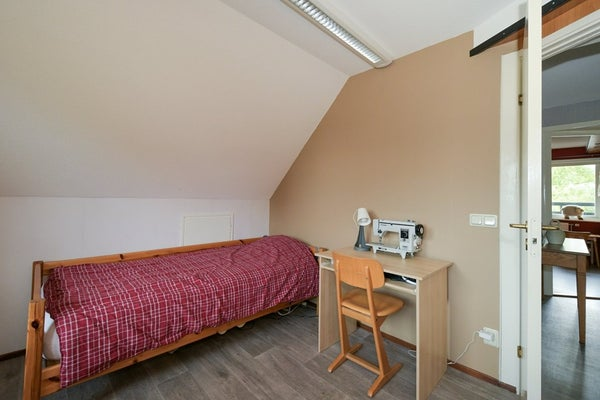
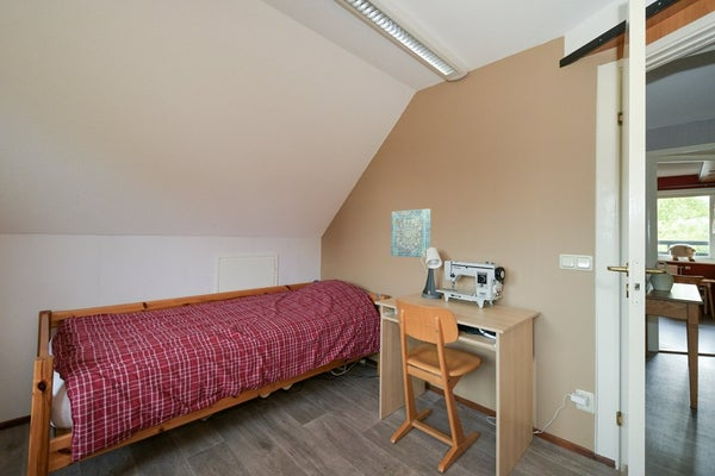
+ wall art [390,208,431,258]
